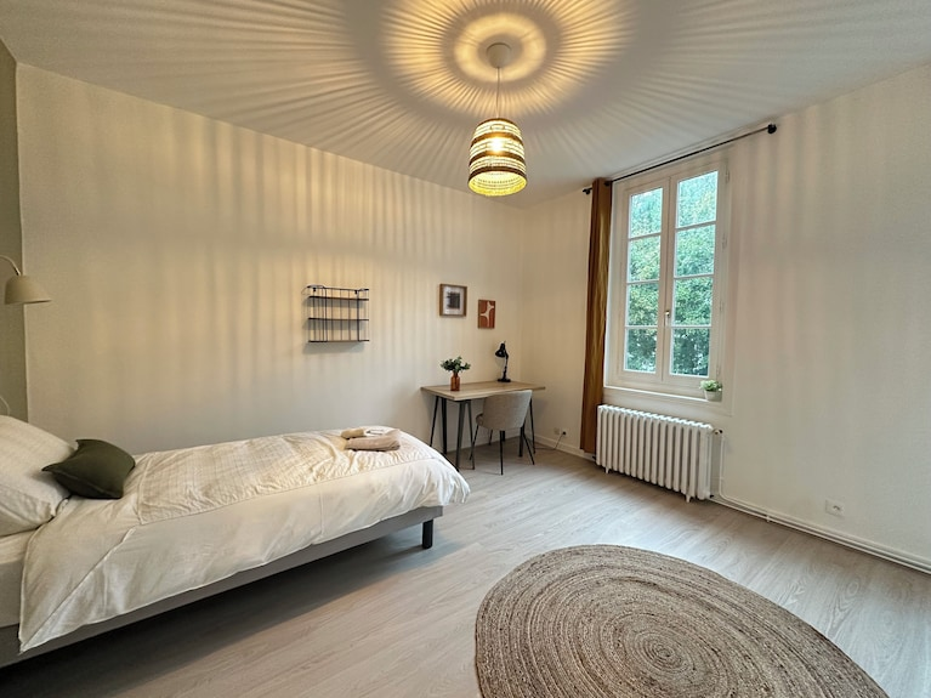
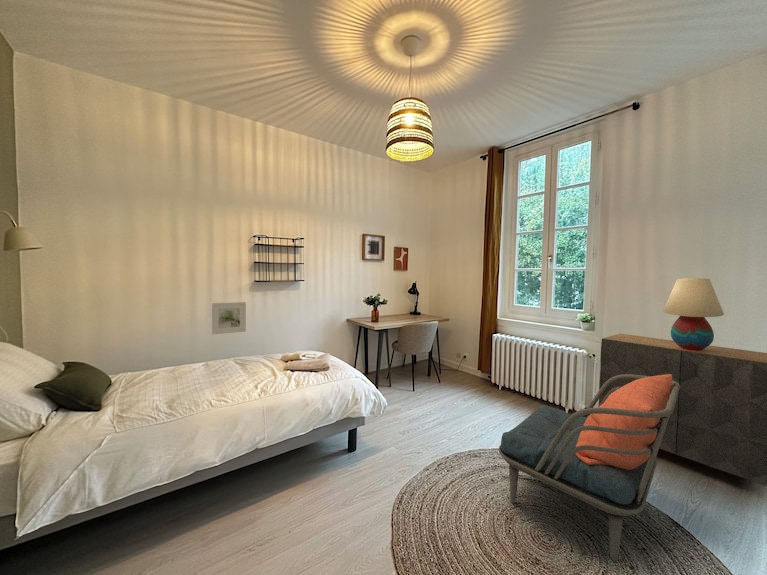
+ armchair [498,374,680,562]
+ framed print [211,301,247,335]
+ dresser [597,333,767,487]
+ table lamp [662,277,725,350]
